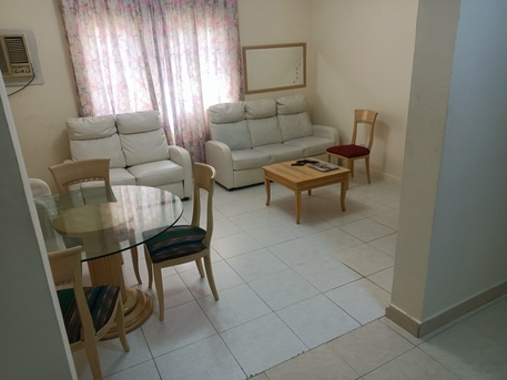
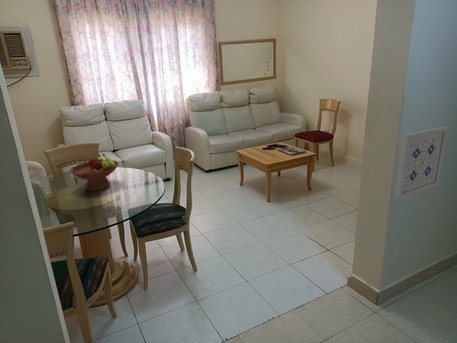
+ wall art [394,125,449,199]
+ fruit bowl [69,153,120,192]
